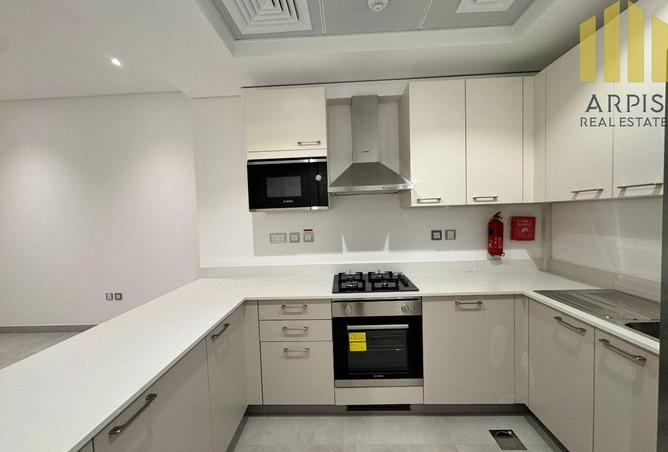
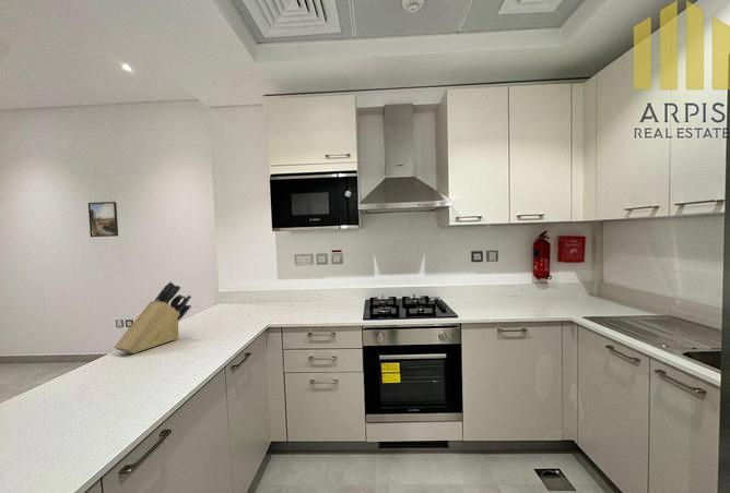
+ knife block [113,280,192,354]
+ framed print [87,201,119,238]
